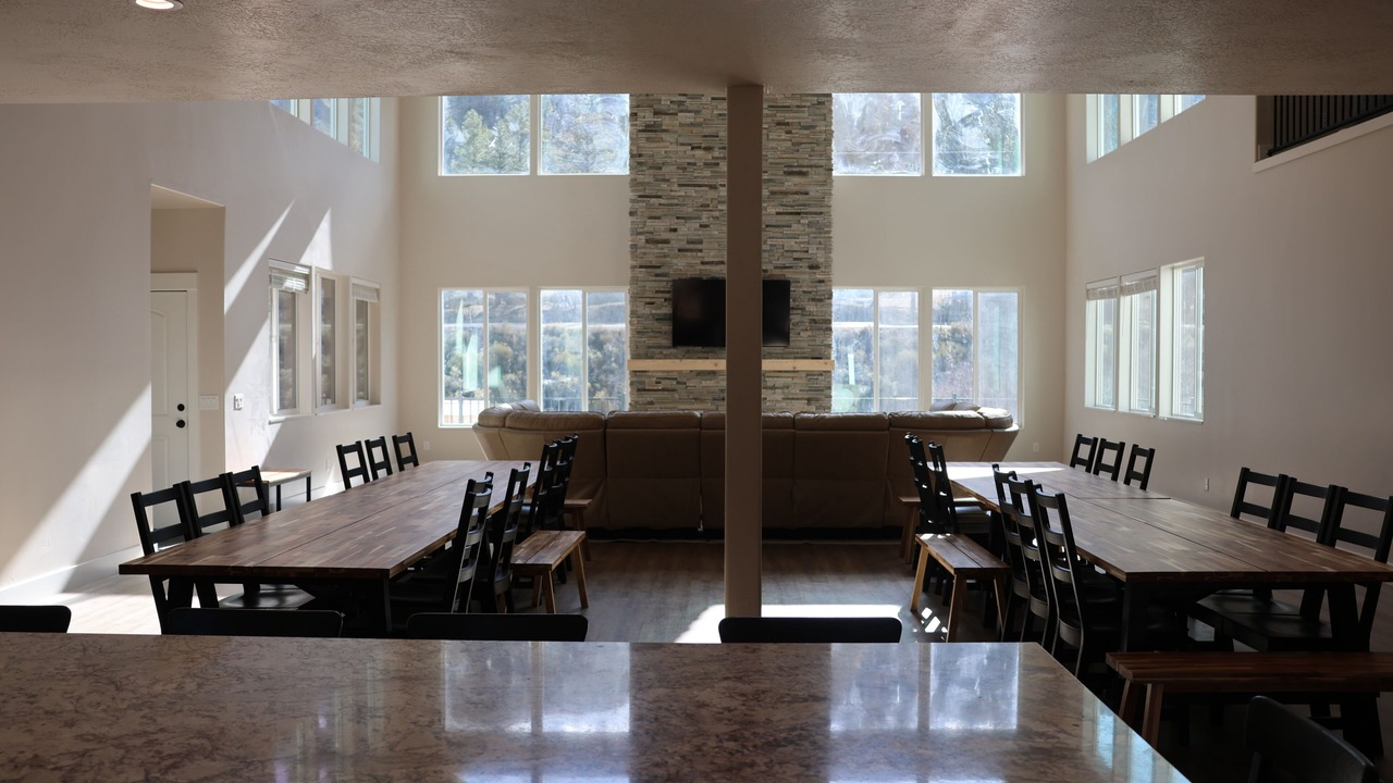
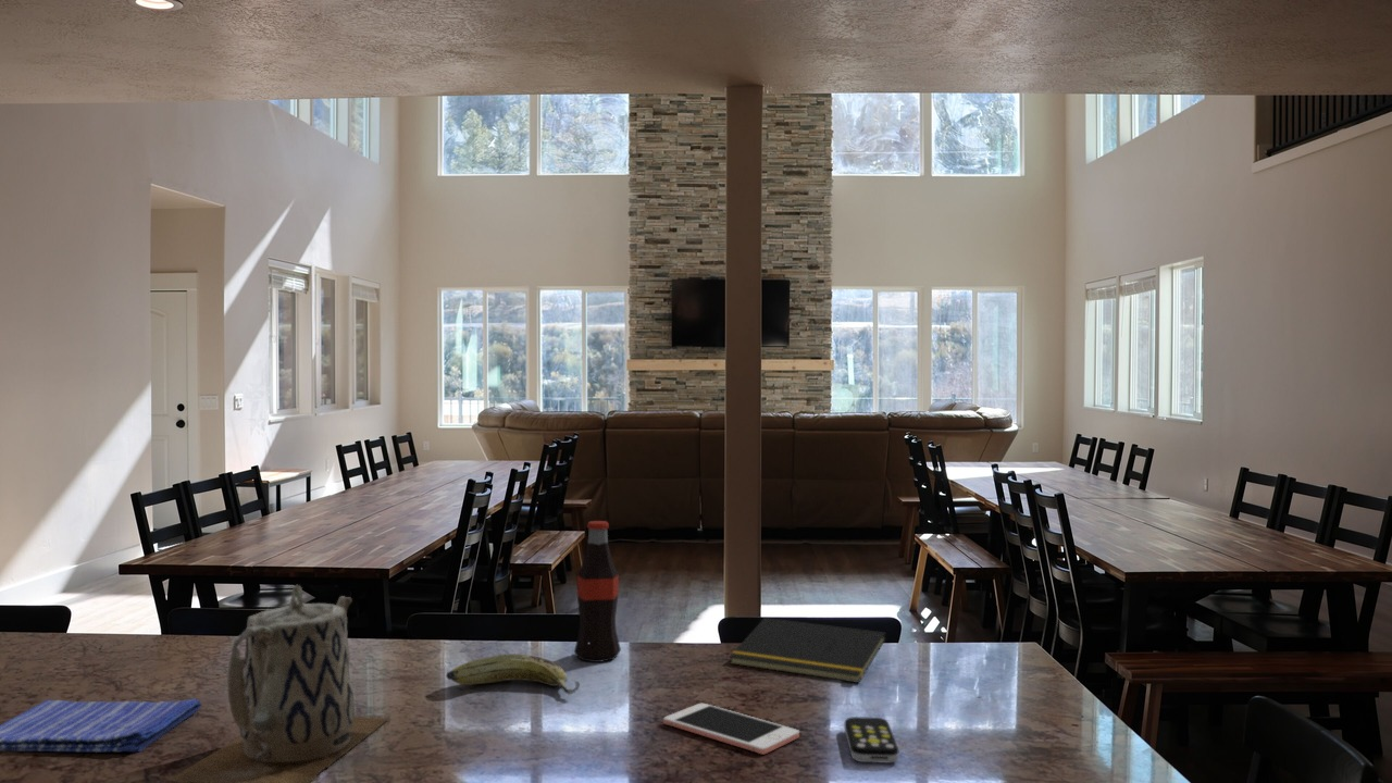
+ fruit [445,652,581,695]
+ cell phone [662,703,800,756]
+ bottle [573,520,622,663]
+ notepad [729,617,887,684]
+ remote control [843,716,899,763]
+ dish towel [0,698,202,754]
+ teapot [166,584,391,783]
